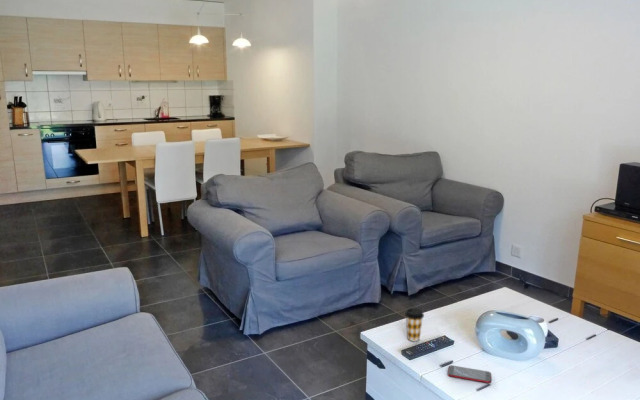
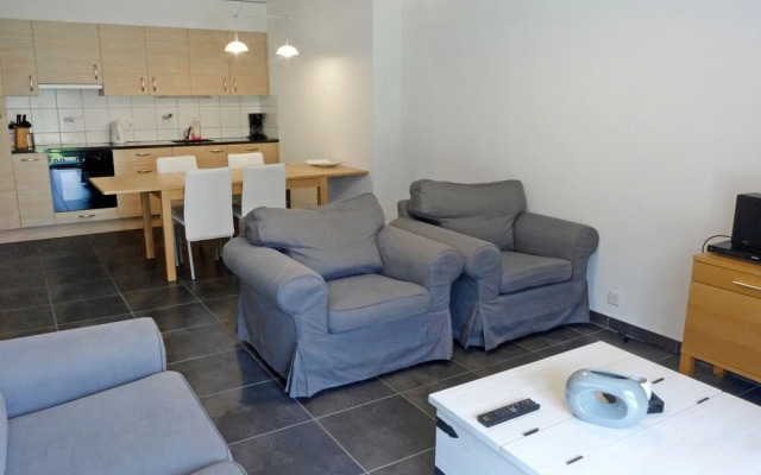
- smartphone [447,364,492,384]
- coffee cup [404,307,425,342]
